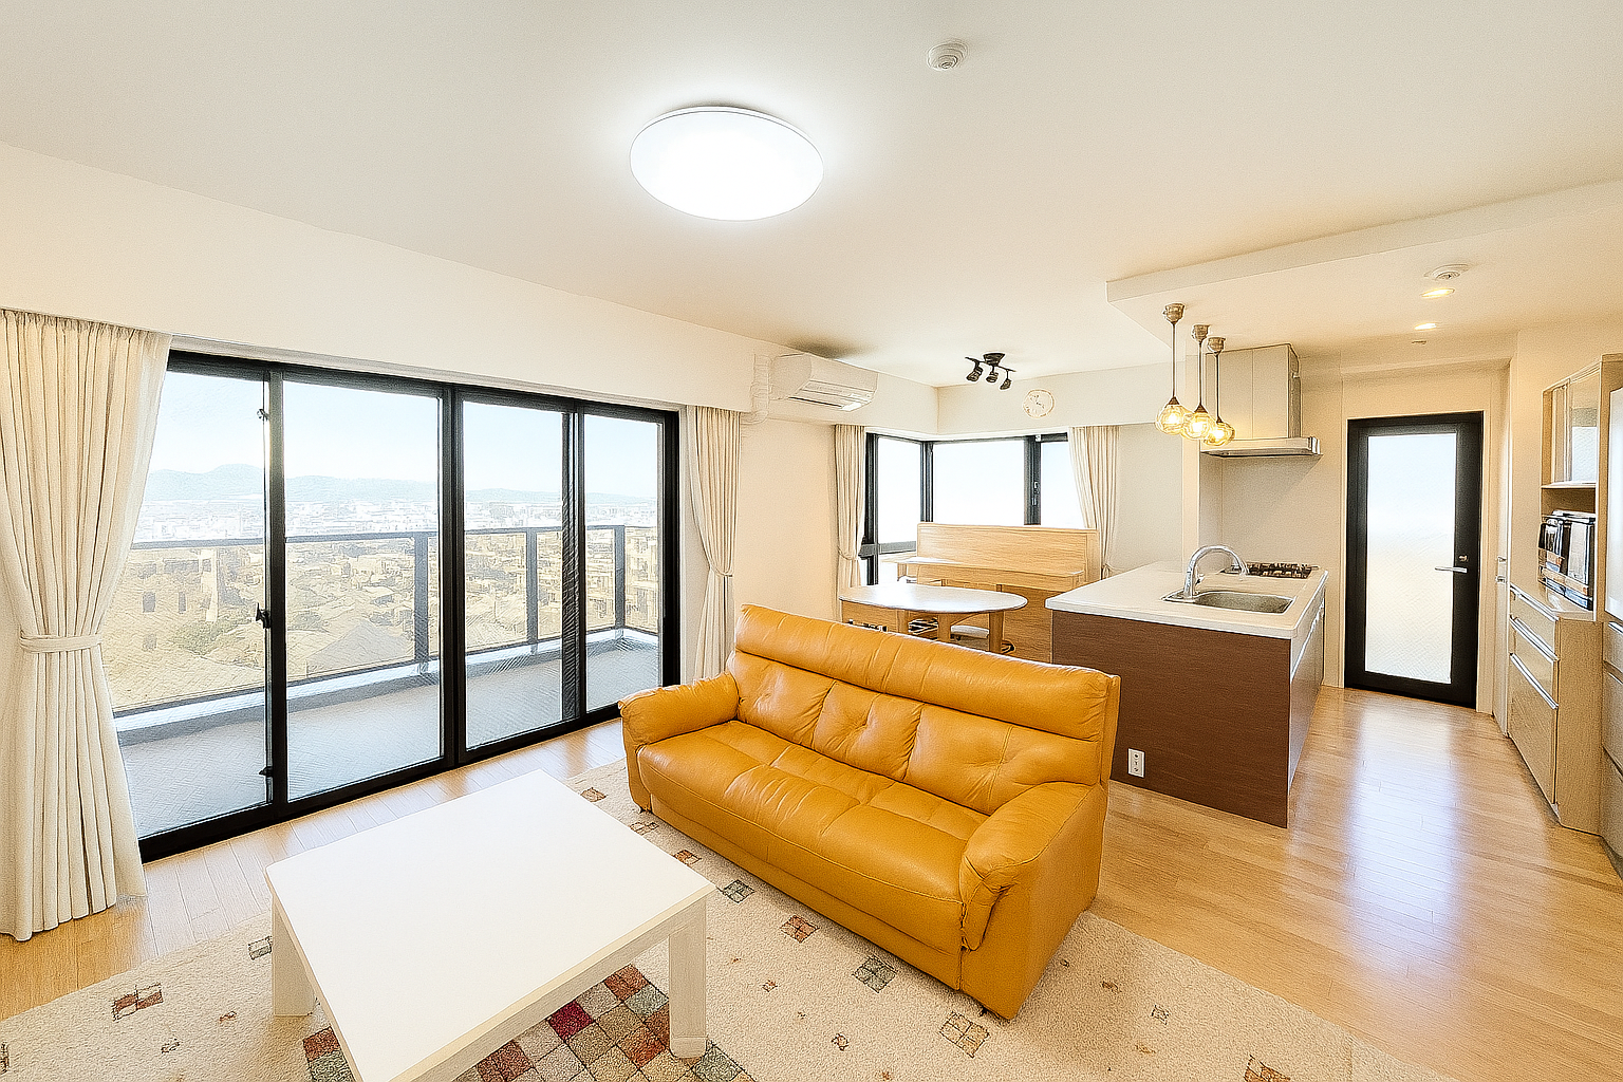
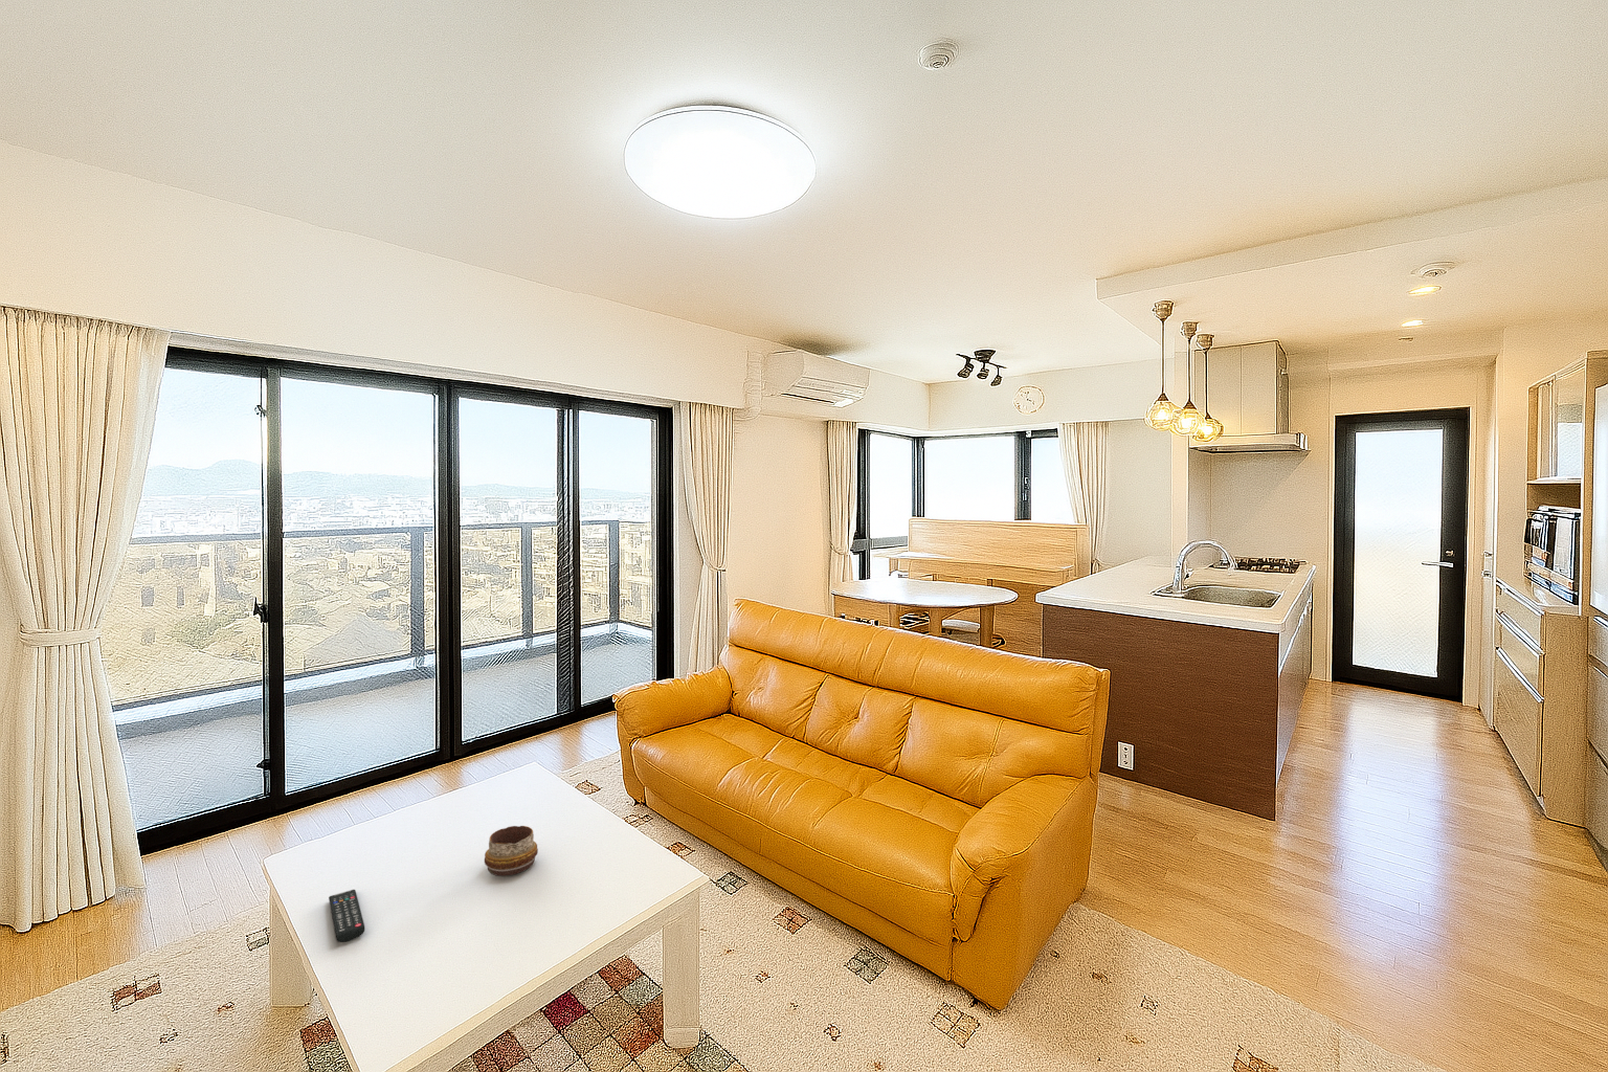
+ decorative bowl [483,826,540,877]
+ remote control [328,889,365,943]
